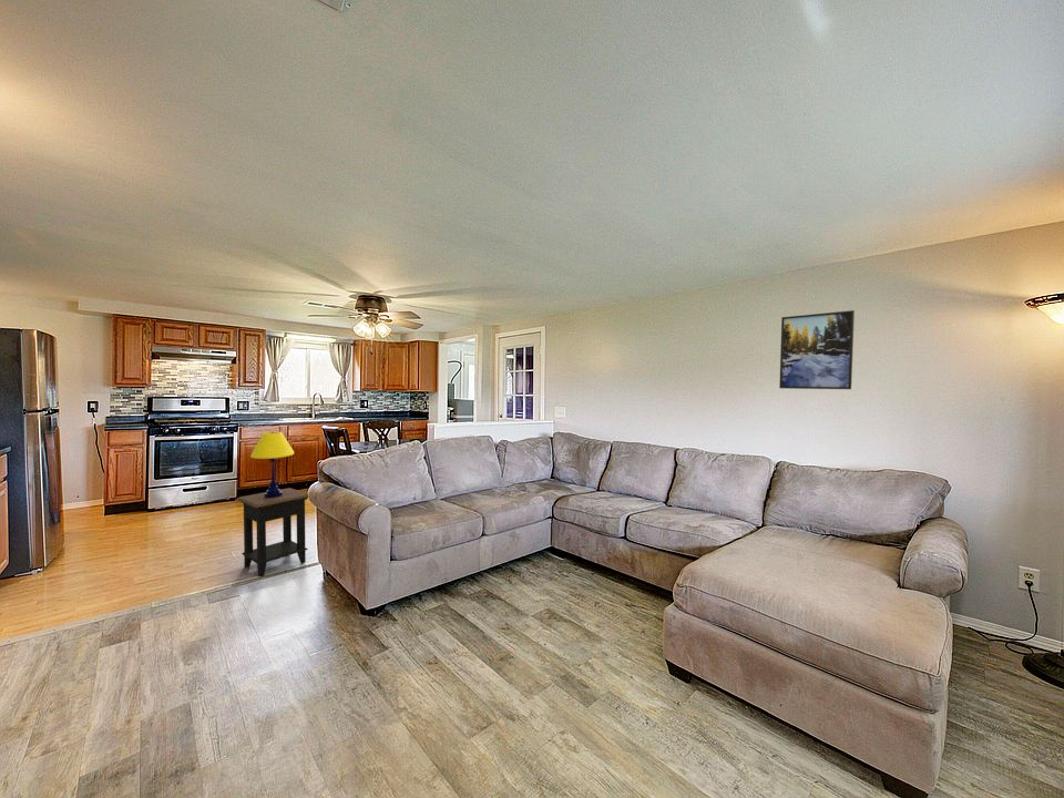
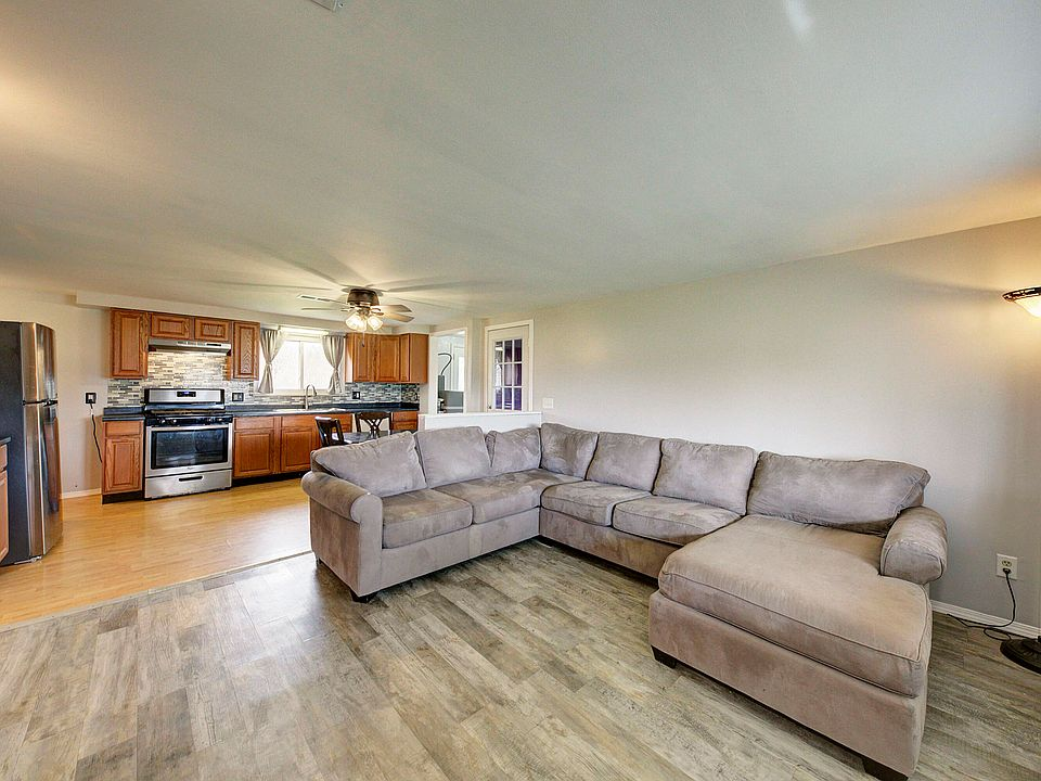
- side table [235,487,309,579]
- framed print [778,309,856,390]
- table lamp [249,431,295,498]
